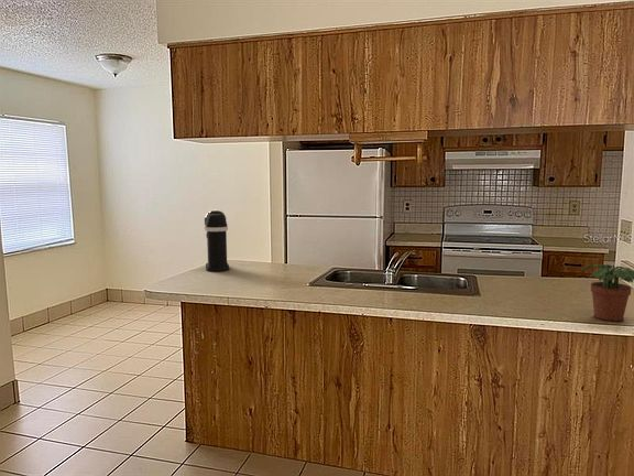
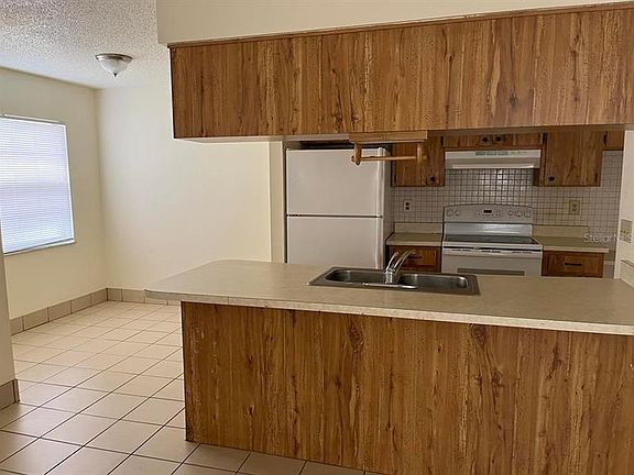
- potted plant [581,263,634,323]
- coffee maker [204,209,230,272]
